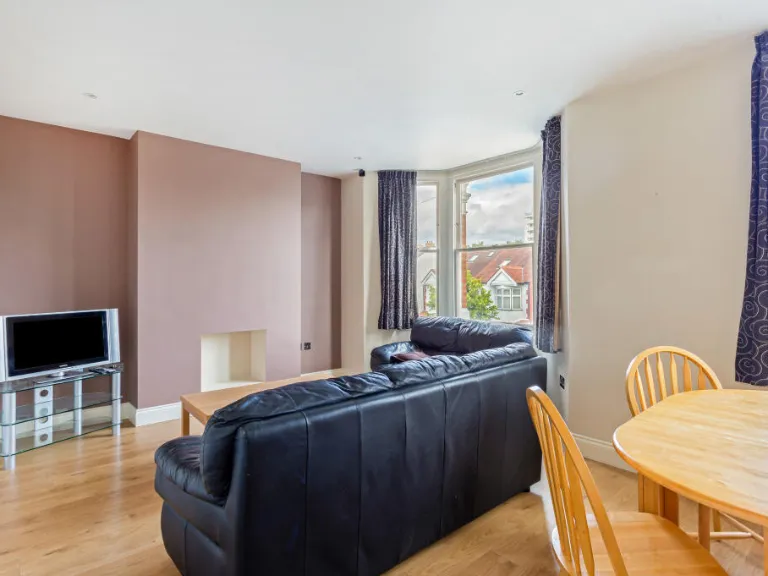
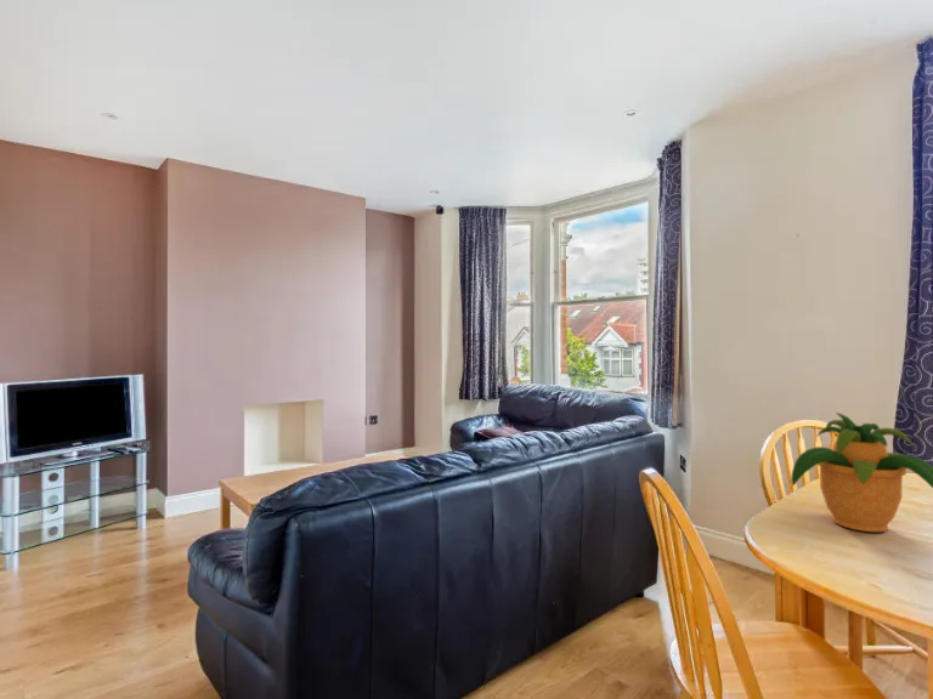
+ potted plant [790,411,933,533]
